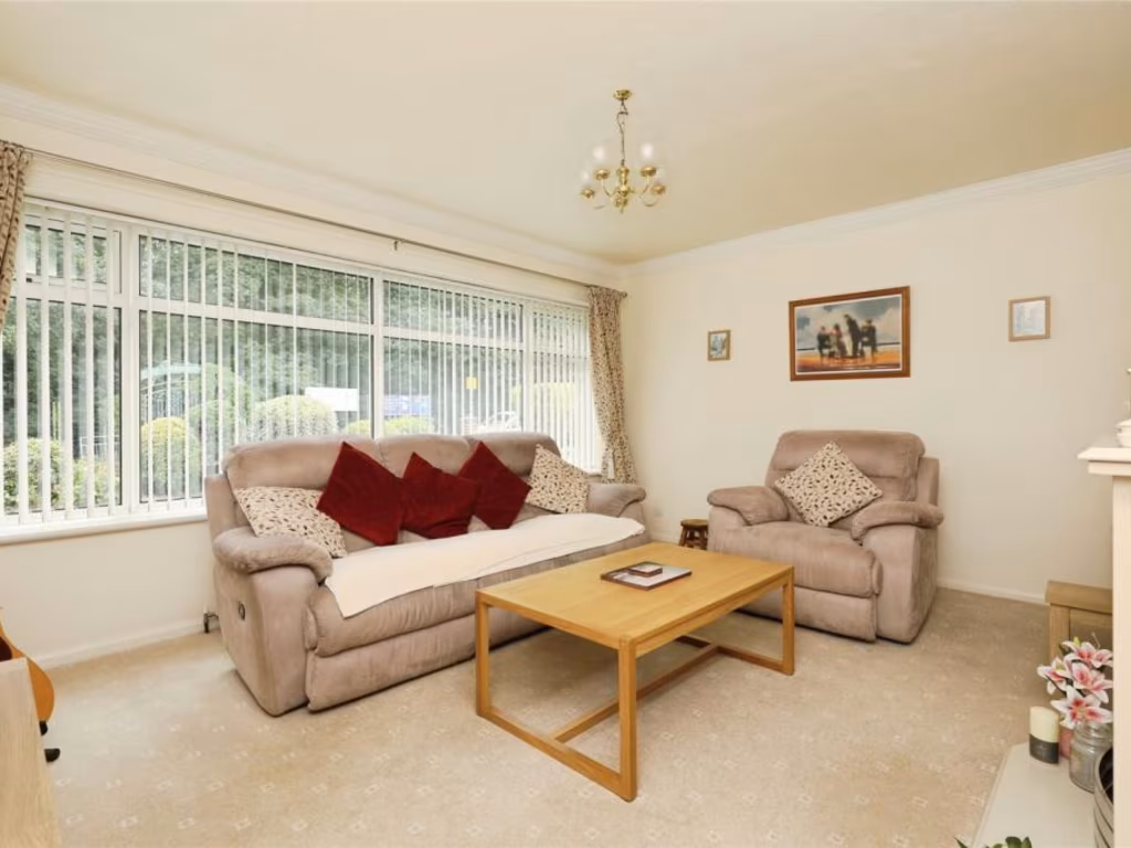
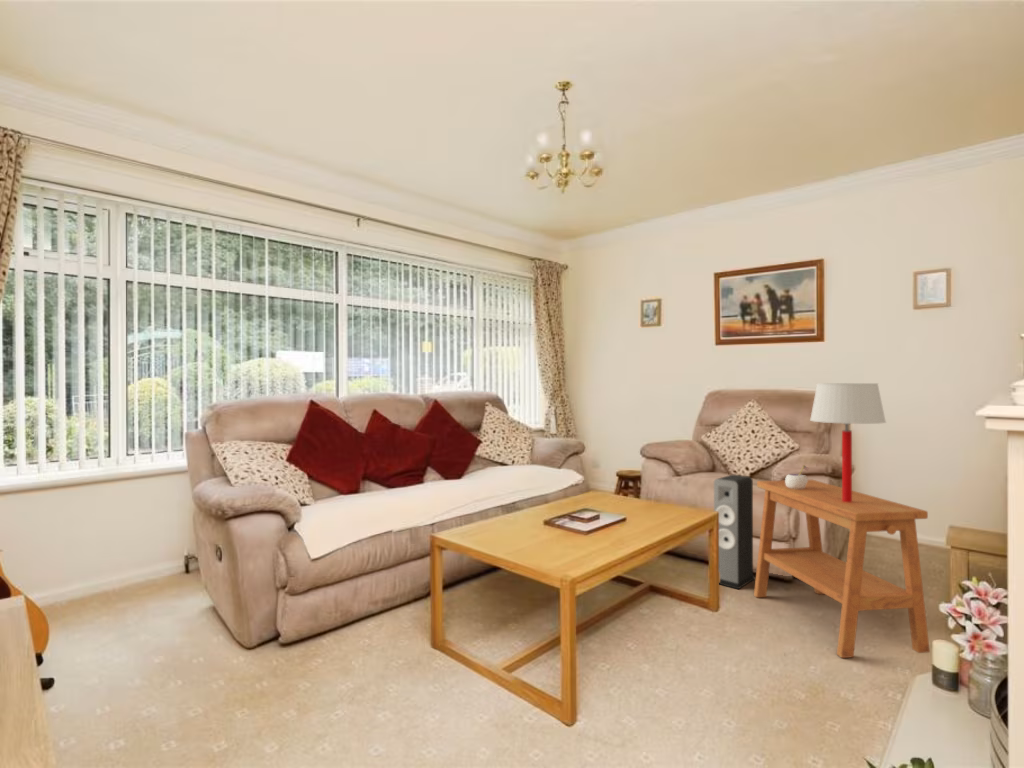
+ table lamp [809,382,887,502]
+ side table [753,479,931,659]
+ mug [784,464,810,489]
+ speaker [713,474,756,590]
